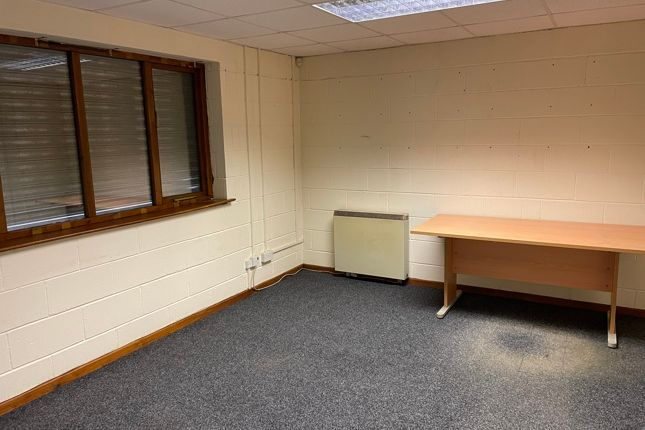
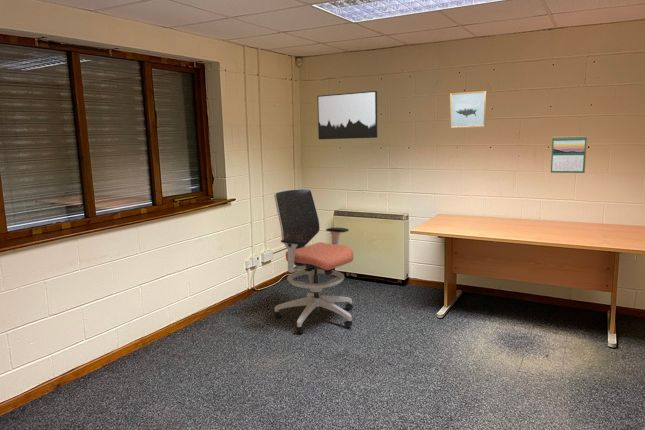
+ wall art [317,90,378,140]
+ office chair [273,188,354,334]
+ calendar [550,135,588,174]
+ wall art [449,90,488,129]
